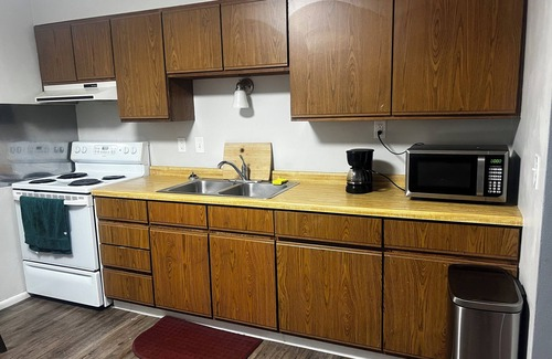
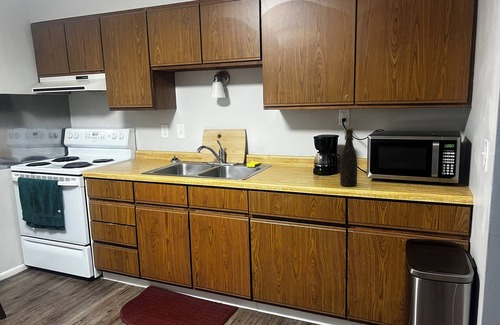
+ bottle [339,127,358,187]
